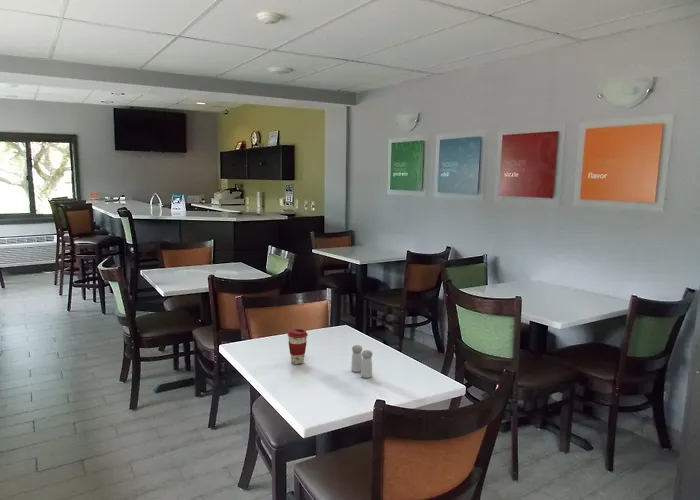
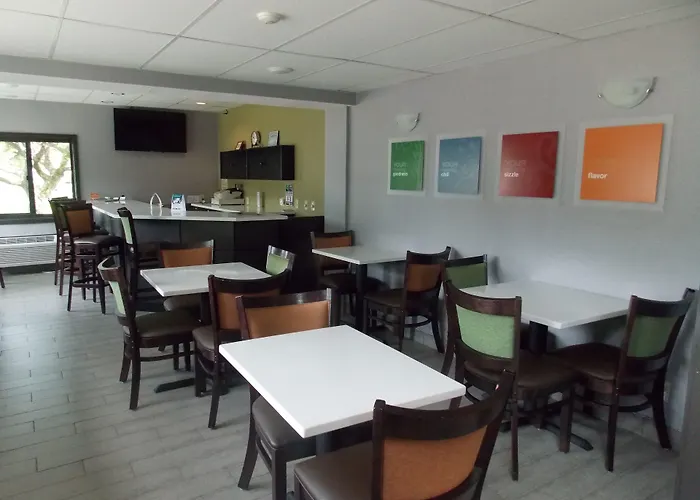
- salt and pepper shaker [350,344,373,379]
- coffee cup [287,328,309,365]
